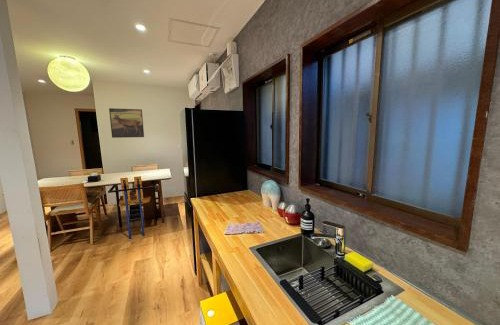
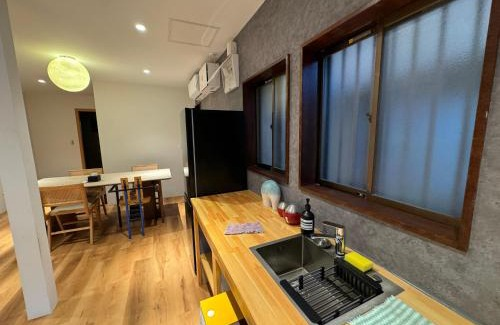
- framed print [108,107,145,139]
